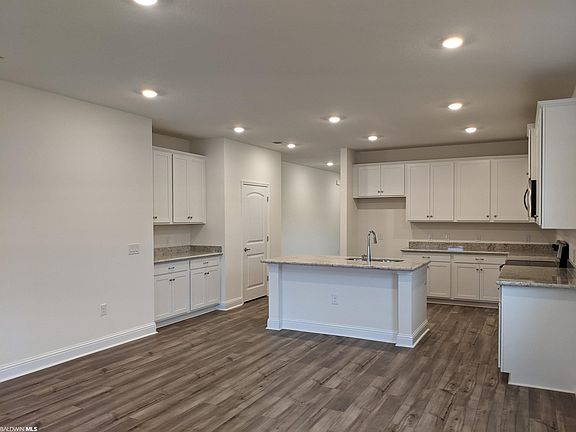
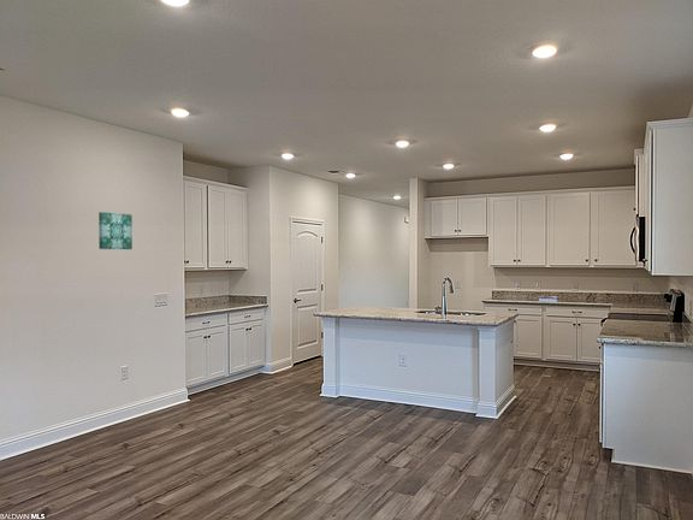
+ wall art [97,211,134,250]
